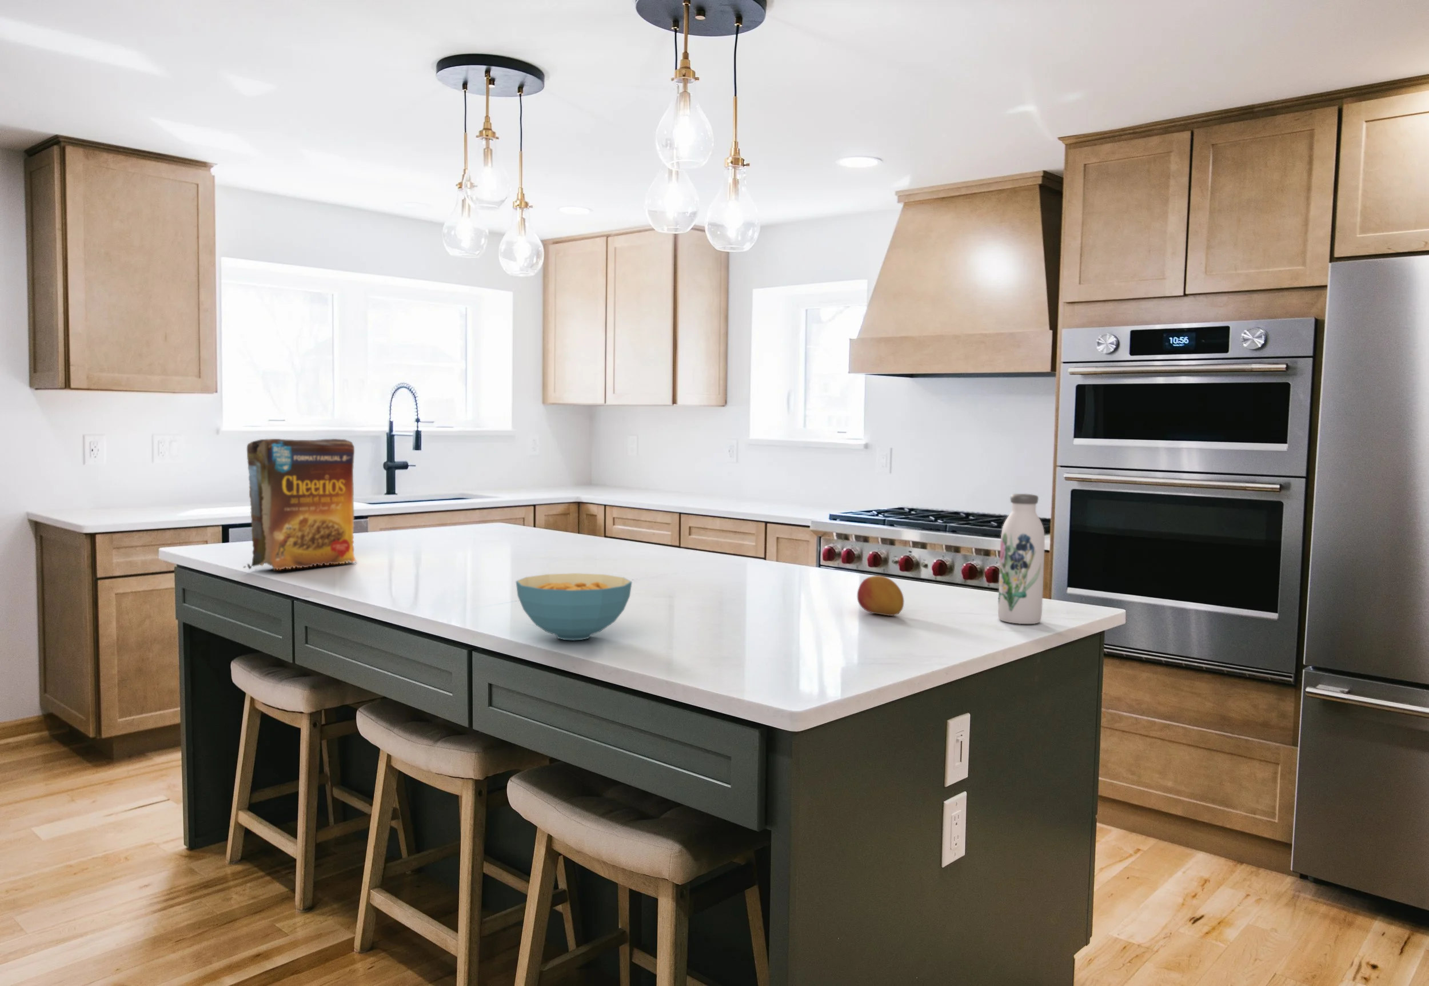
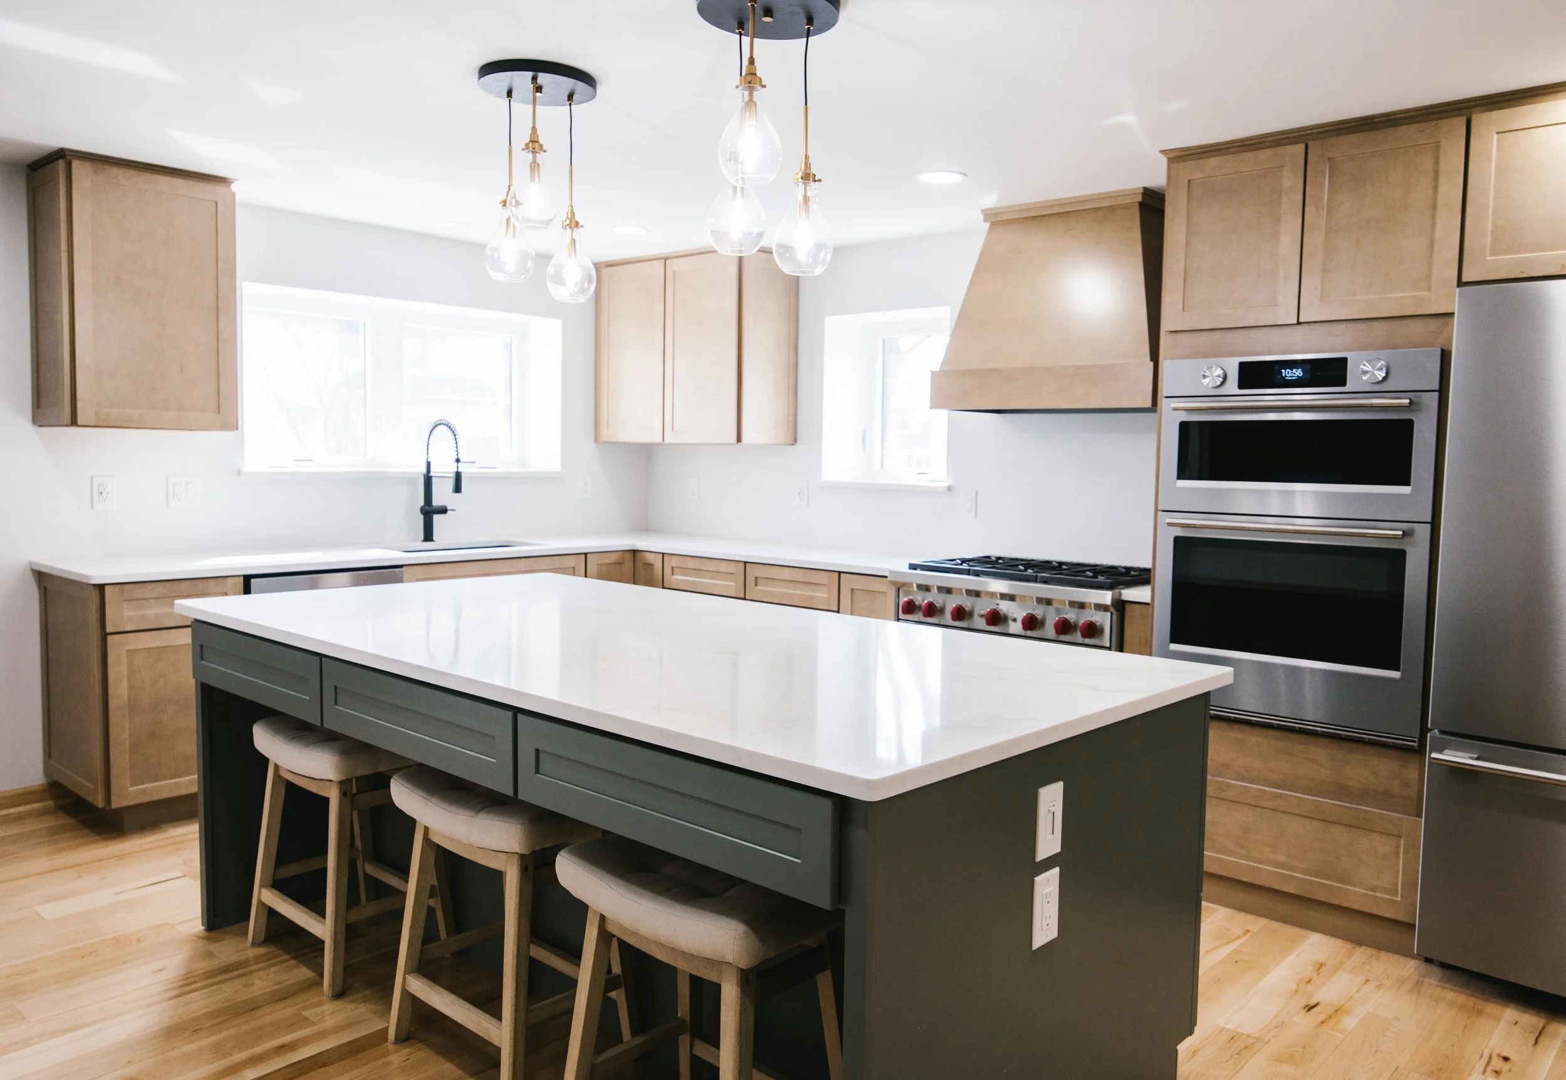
- cereal bowl [515,572,633,641]
- cereal box [243,438,358,571]
- water bottle [998,493,1046,624]
- fruit [857,574,905,617]
